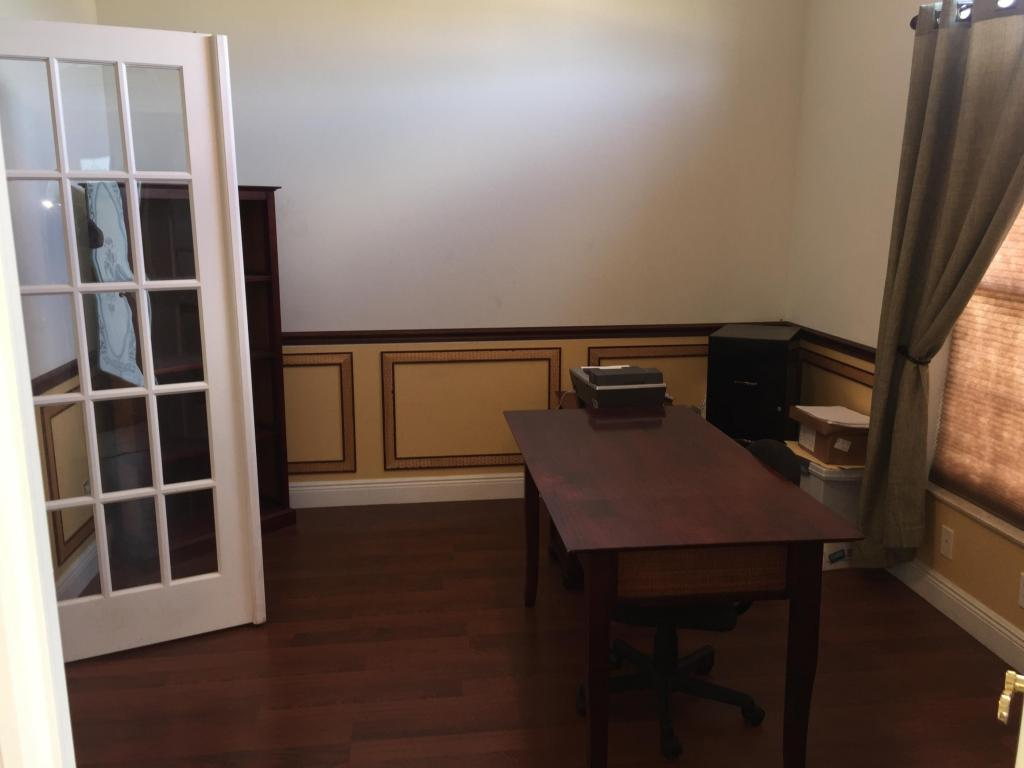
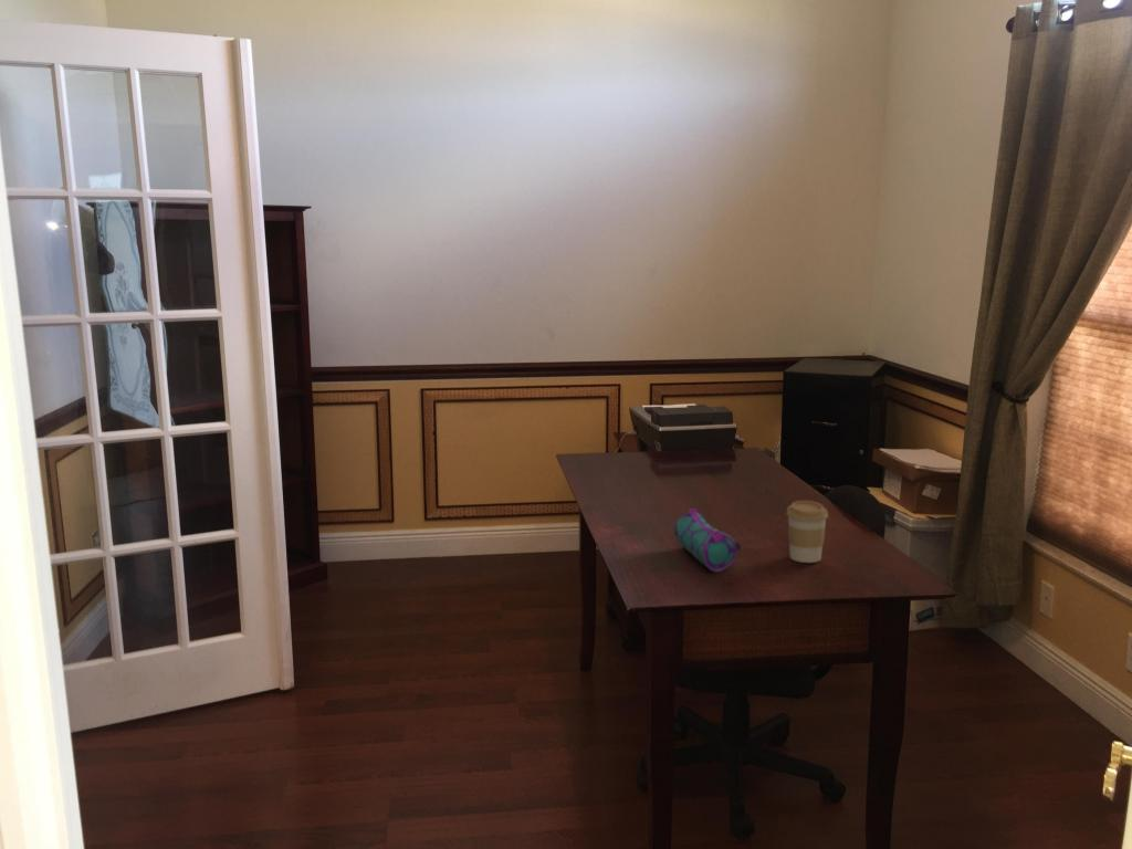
+ coffee cup [785,500,829,564]
+ pencil case [673,507,742,574]
